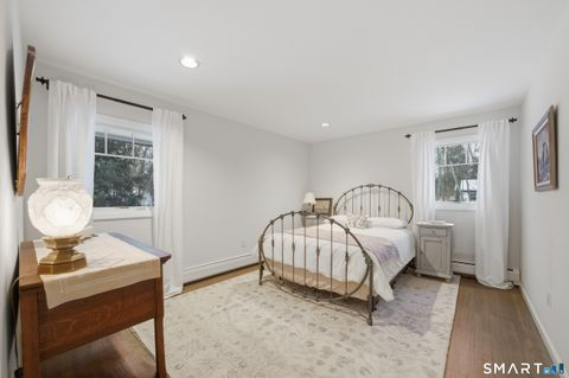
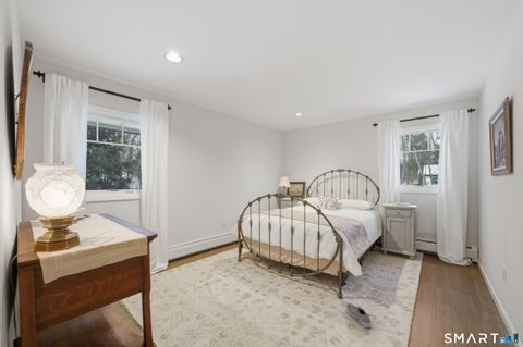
+ sneaker [345,302,373,329]
